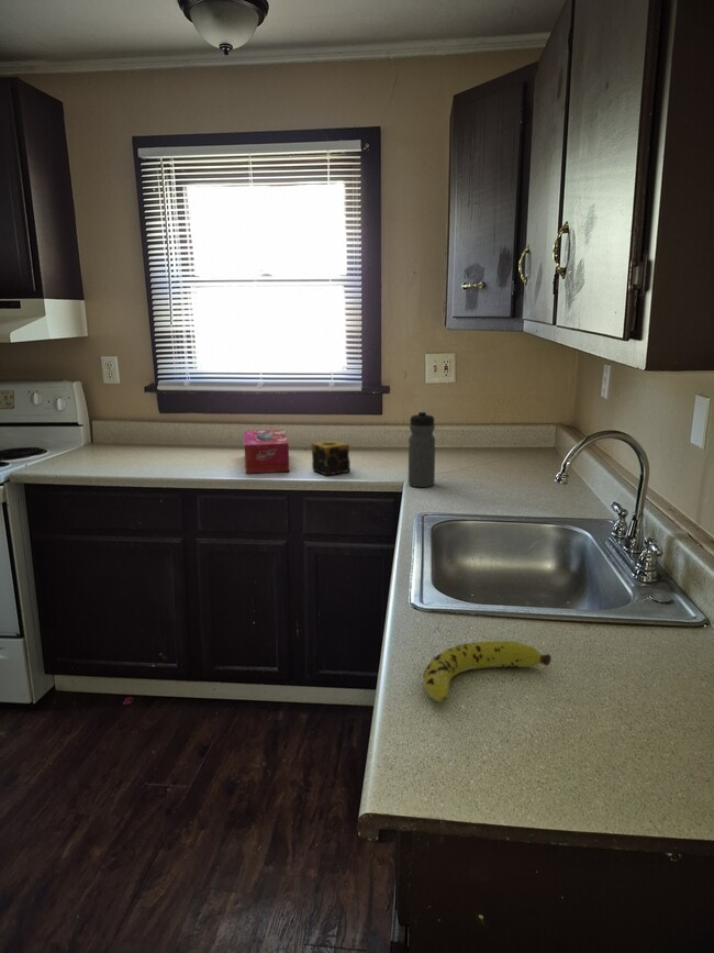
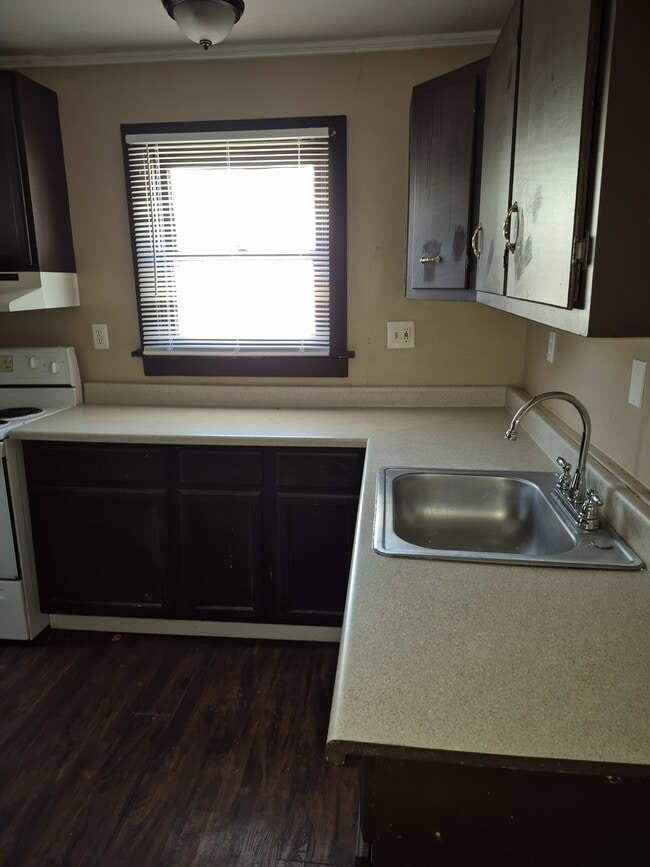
- candle [311,440,352,476]
- water bottle [408,409,436,488]
- tissue box [243,429,290,474]
- fruit [422,640,553,703]
